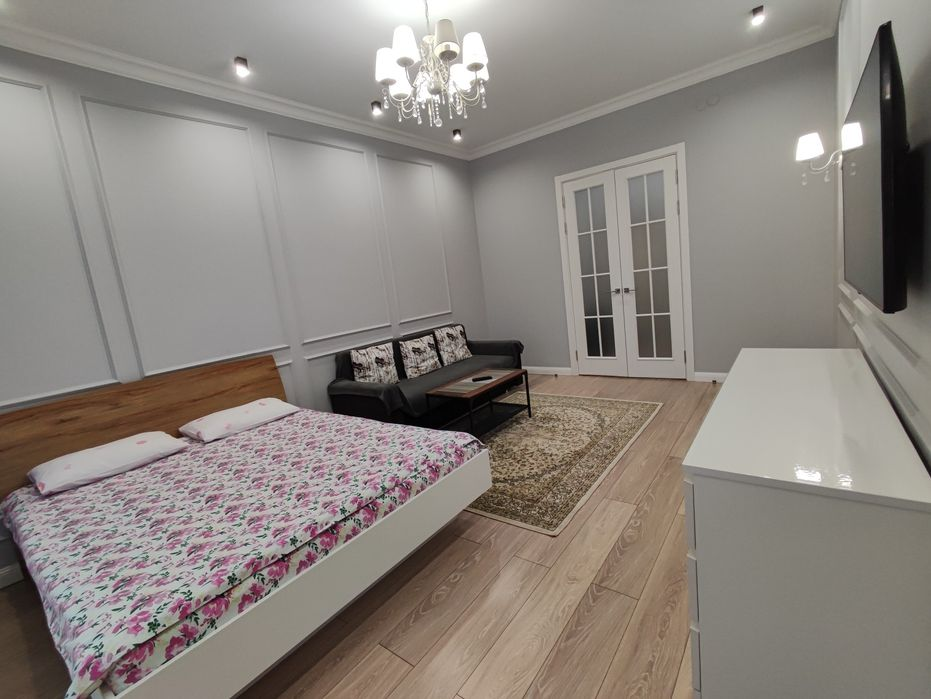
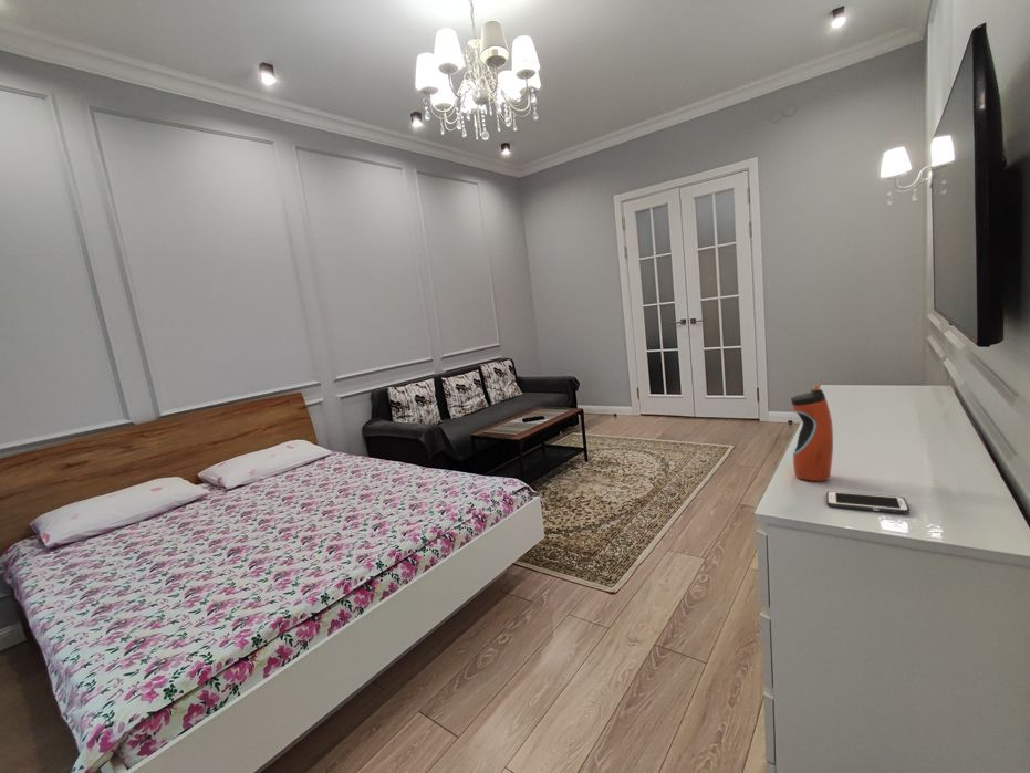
+ water bottle [790,384,834,482]
+ cell phone [825,490,911,514]
